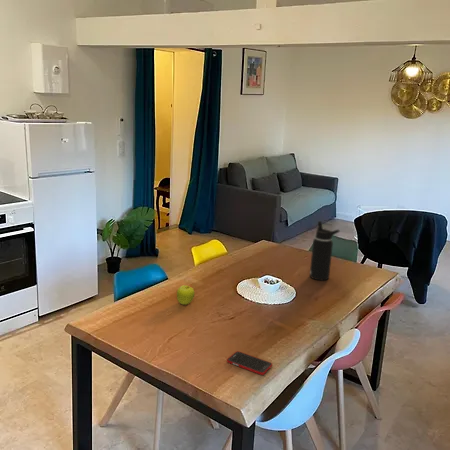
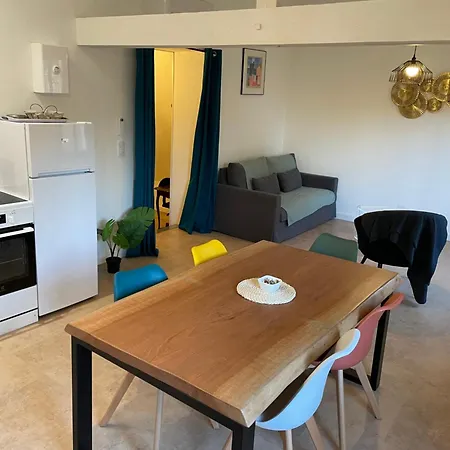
- cell phone [226,350,273,376]
- water bottle [309,220,341,281]
- fruit [176,284,195,305]
